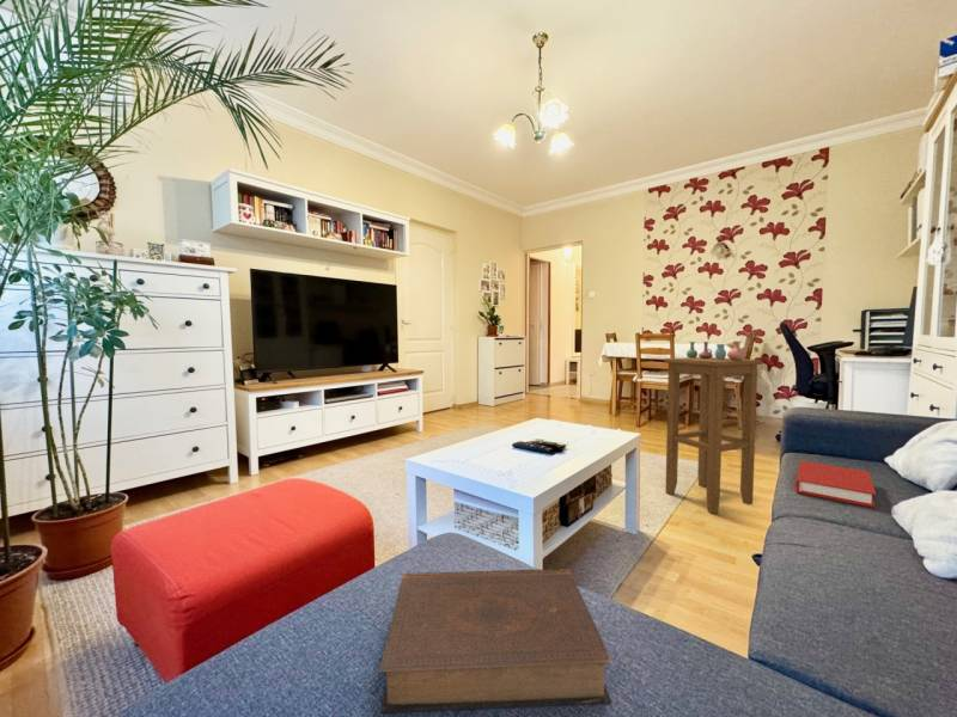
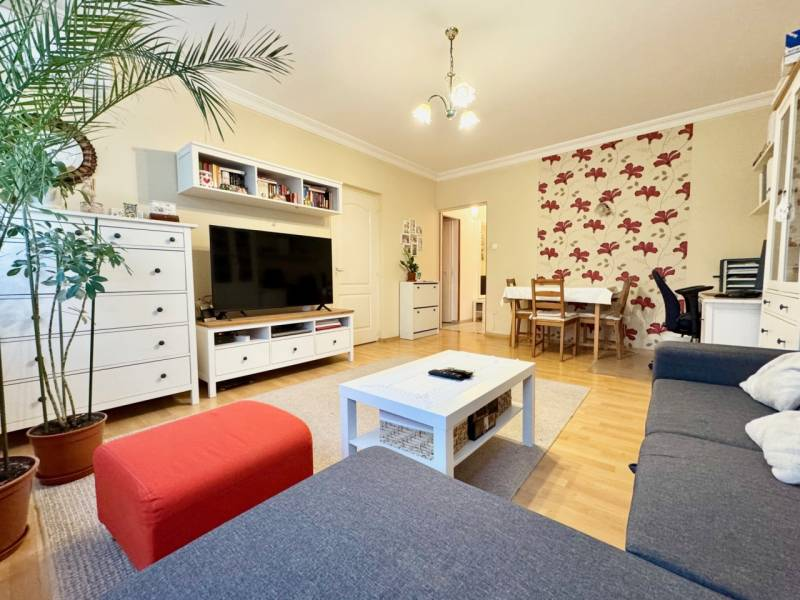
- book [378,568,614,715]
- stool [663,356,763,515]
- book [794,460,877,509]
- vase [685,341,748,361]
